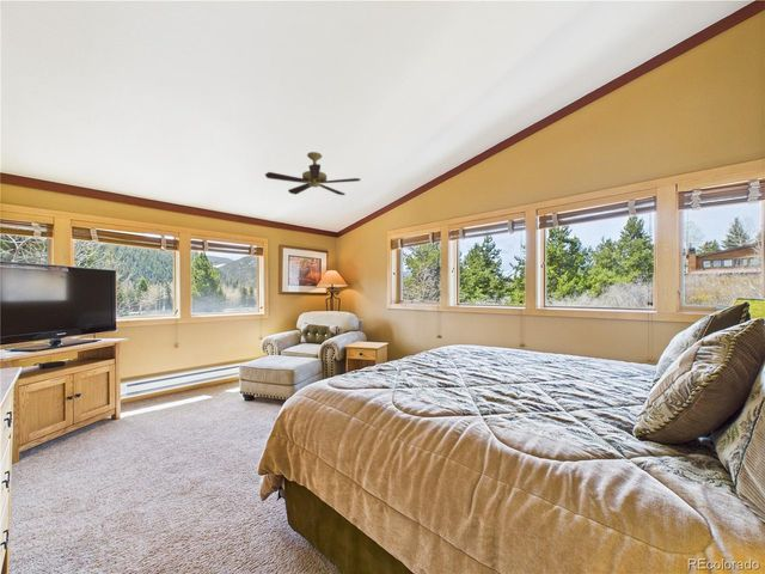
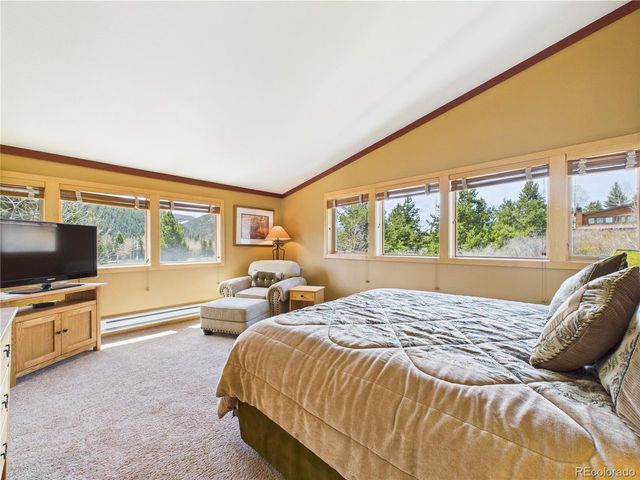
- ceiling fan [264,151,362,196]
